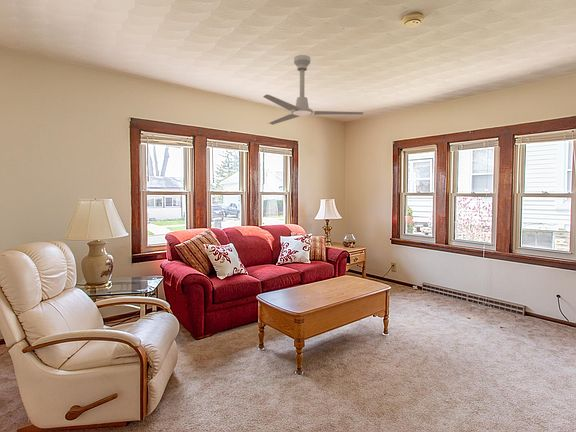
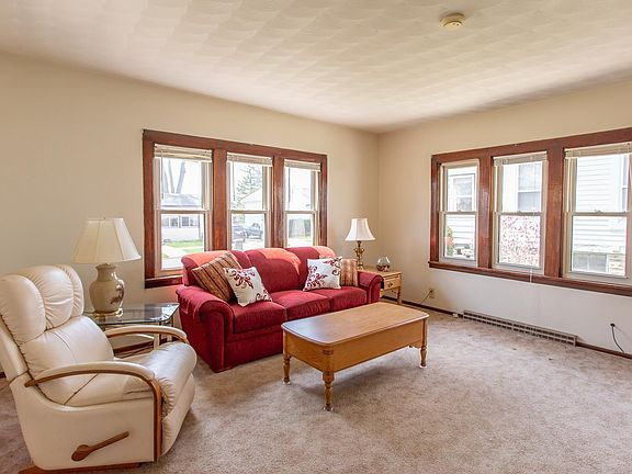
- ceiling fan [262,54,364,126]
